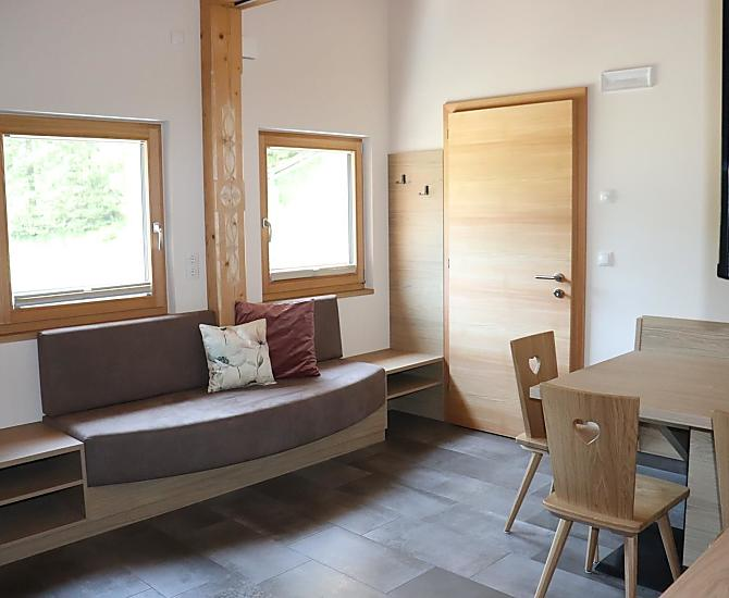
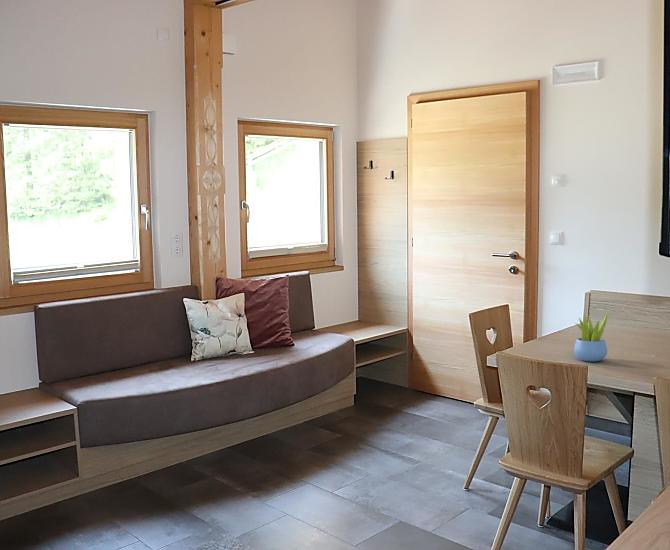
+ succulent plant [573,312,608,362]
